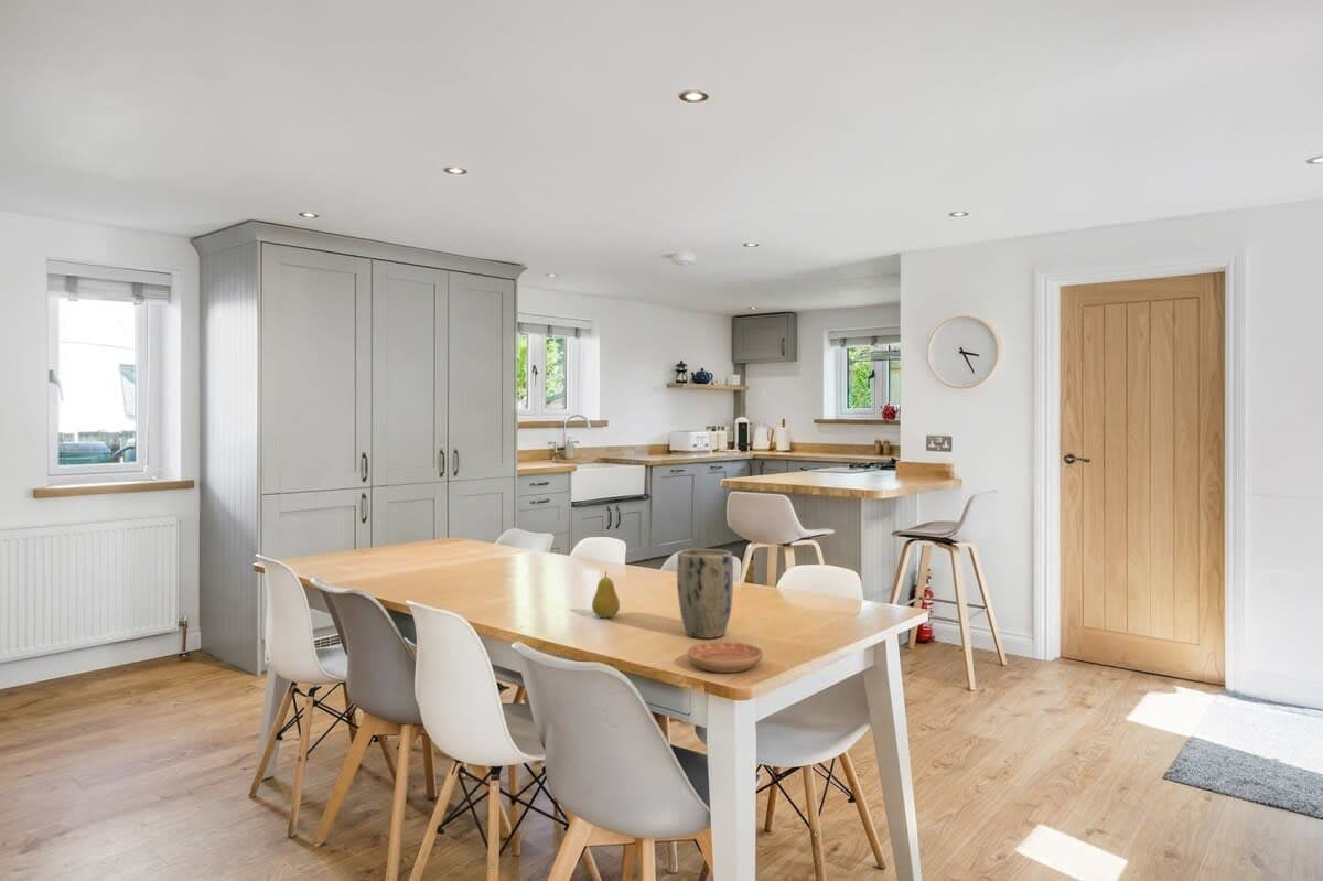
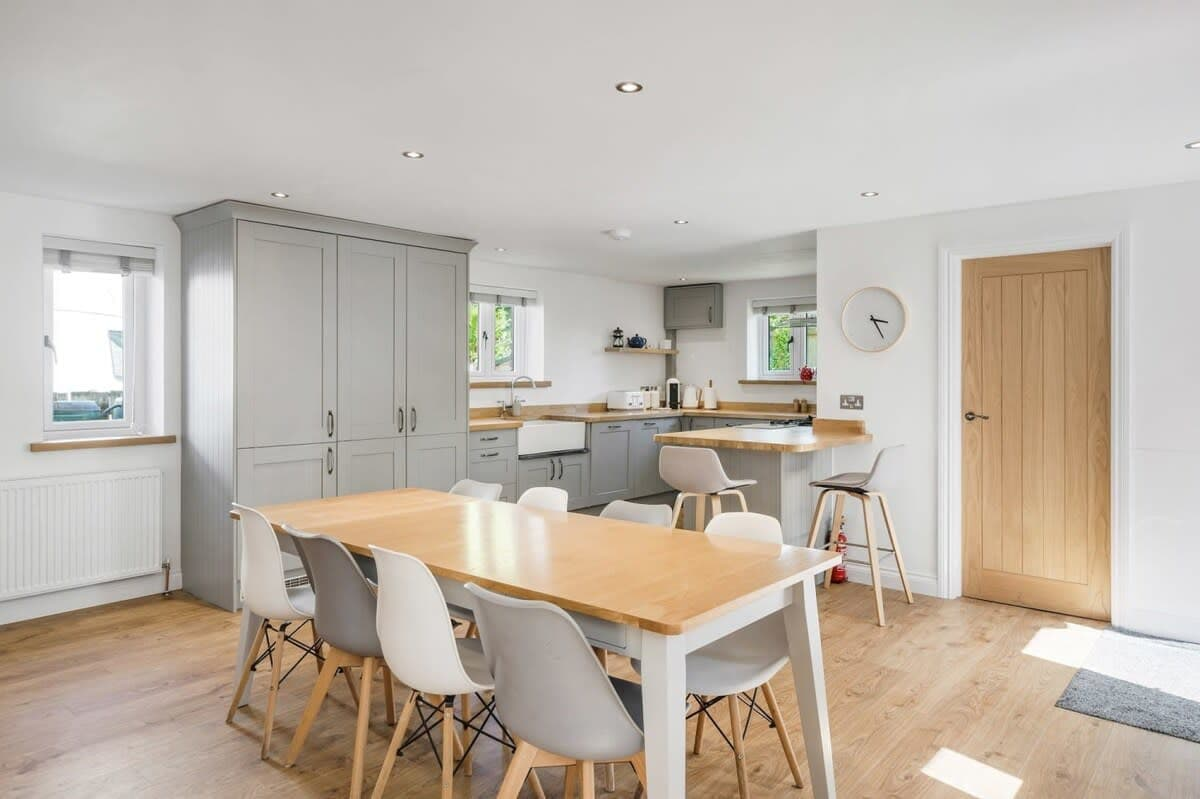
- saucer [686,641,764,674]
- fruit [591,570,621,619]
- plant pot [676,548,734,640]
